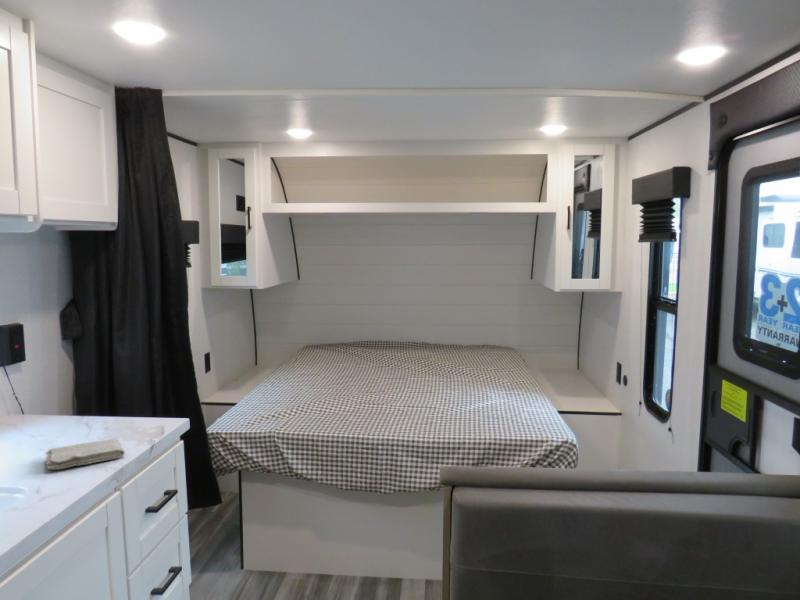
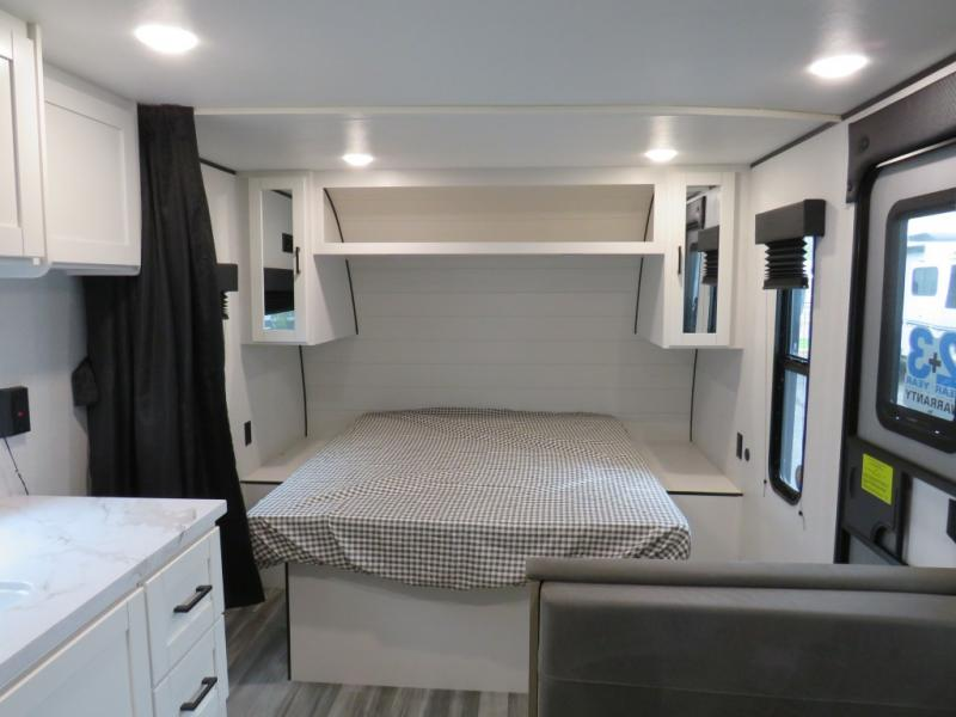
- washcloth [45,438,126,471]
